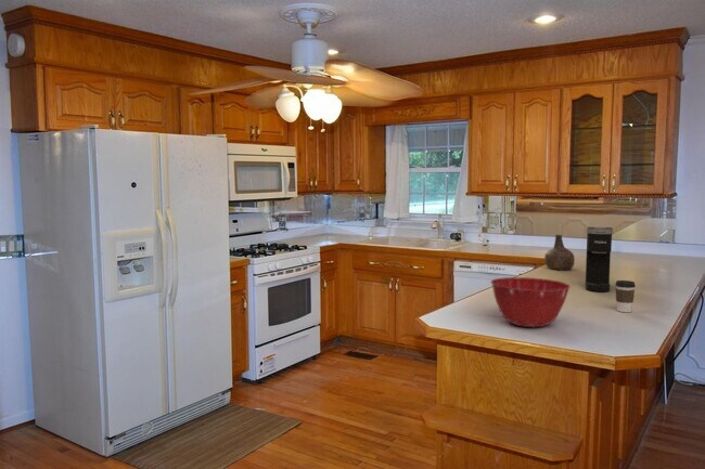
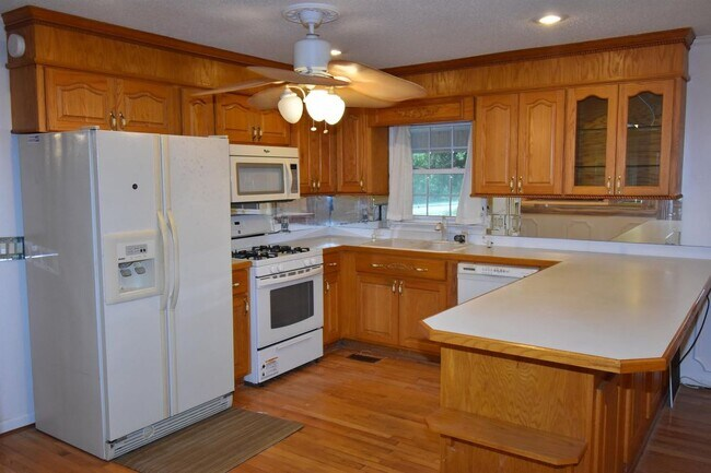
- coffee cup [614,279,637,313]
- mixing bowl [489,276,572,328]
- bottle [543,234,576,271]
- coffee maker [585,226,614,292]
